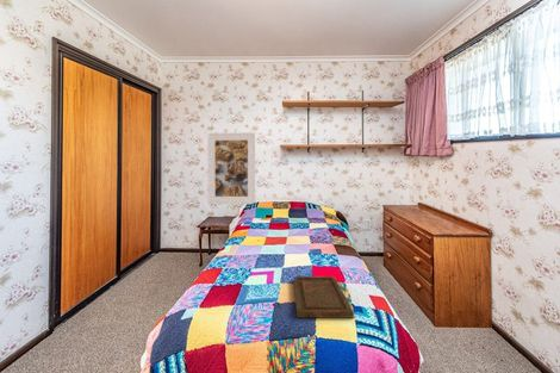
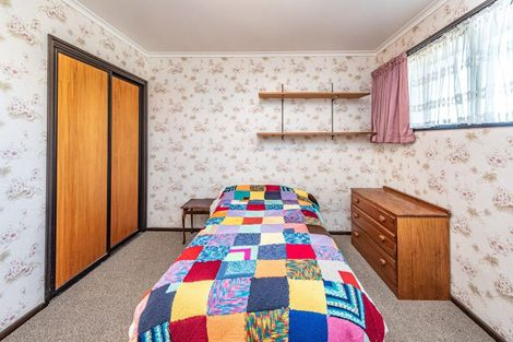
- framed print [207,131,256,205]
- tray [292,275,355,319]
